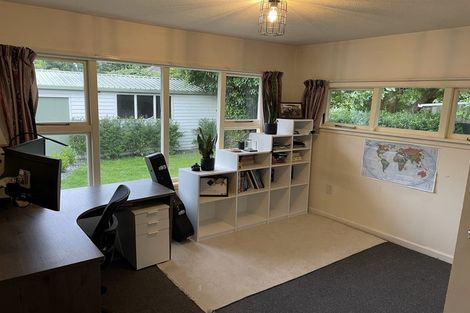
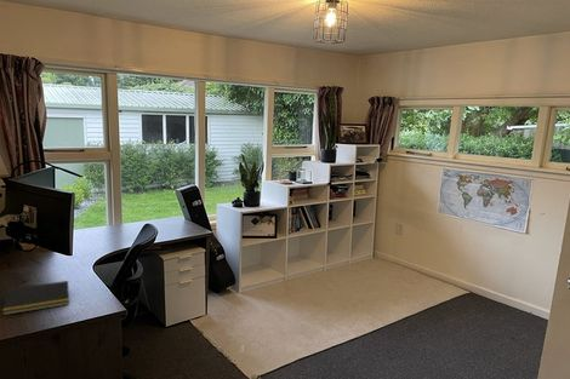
+ notepad [1,280,70,316]
